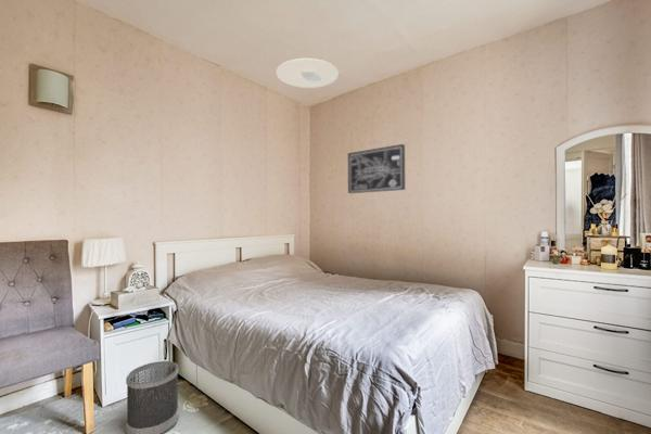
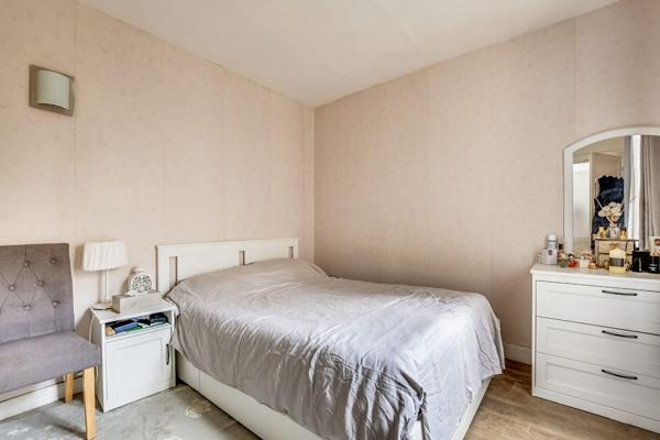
- wastebasket [125,360,180,434]
- ceiling light [276,58,340,89]
- wall art [347,143,406,194]
